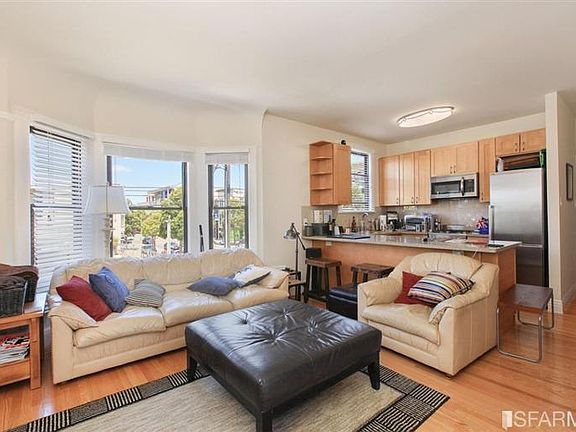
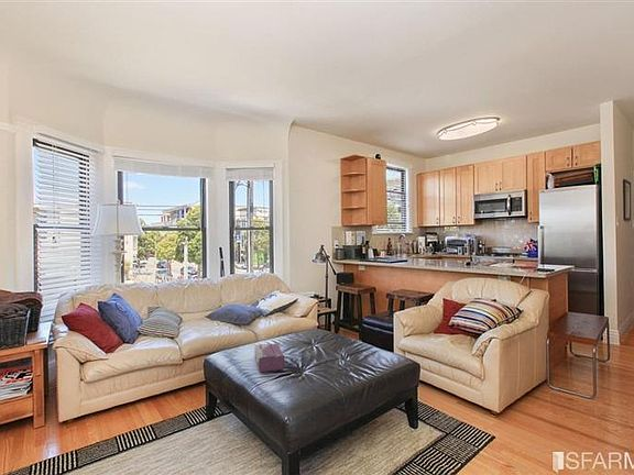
+ tissue box [254,343,286,373]
